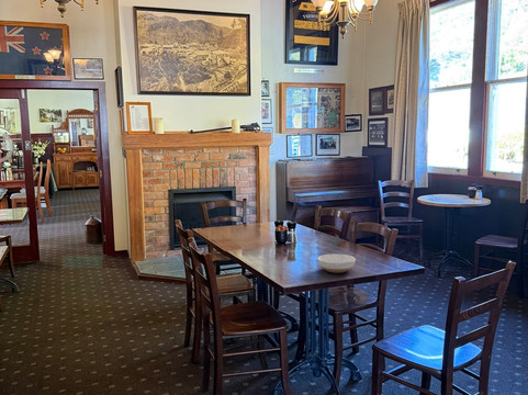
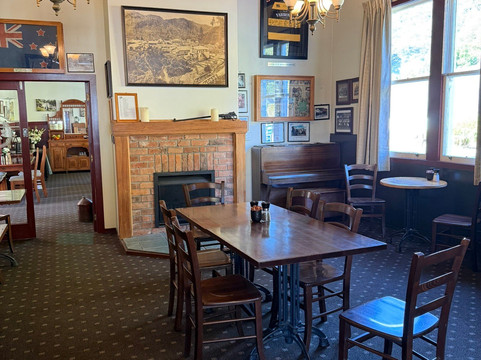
- bowl [317,252,357,273]
